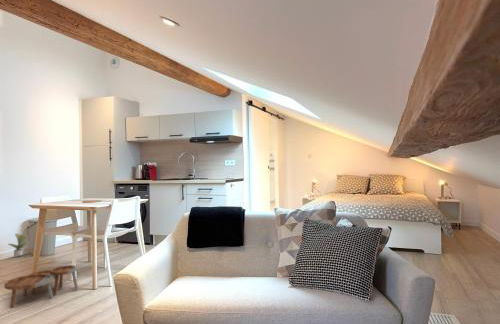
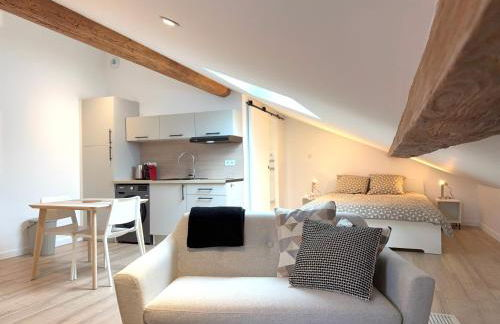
- potted plant [7,232,30,258]
- nesting tables [3,264,79,309]
